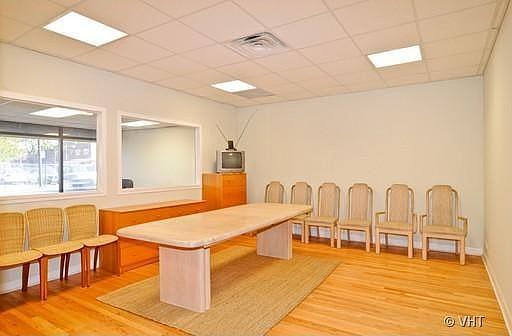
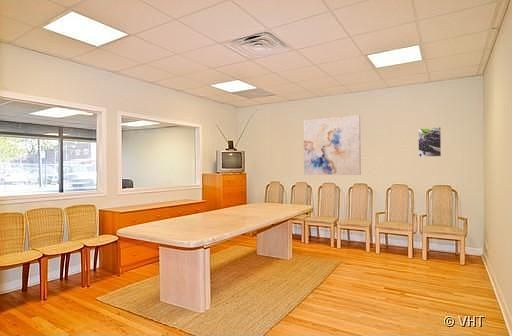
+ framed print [417,126,442,158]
+ wall art [303,114,362,176]
